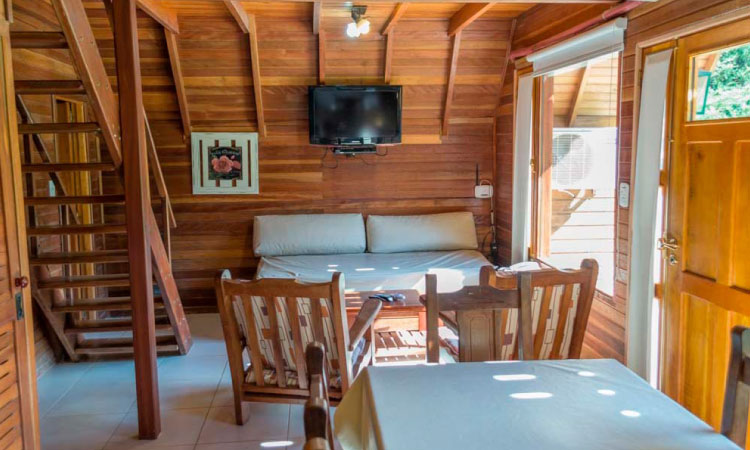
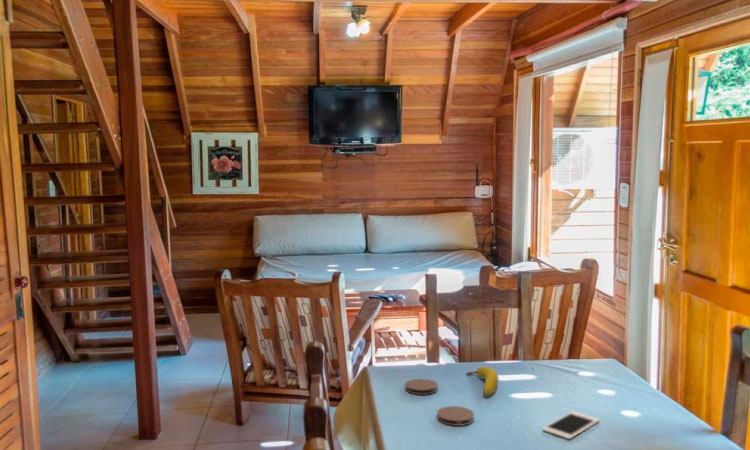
+ cell phone [542,410,600,440]
+ coaster [404,378,439,396]
+ coaster [436,405,475,427]
+ fruit [465,365,499,397]
